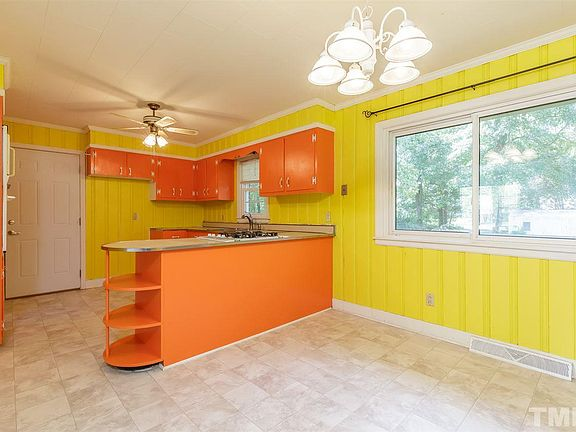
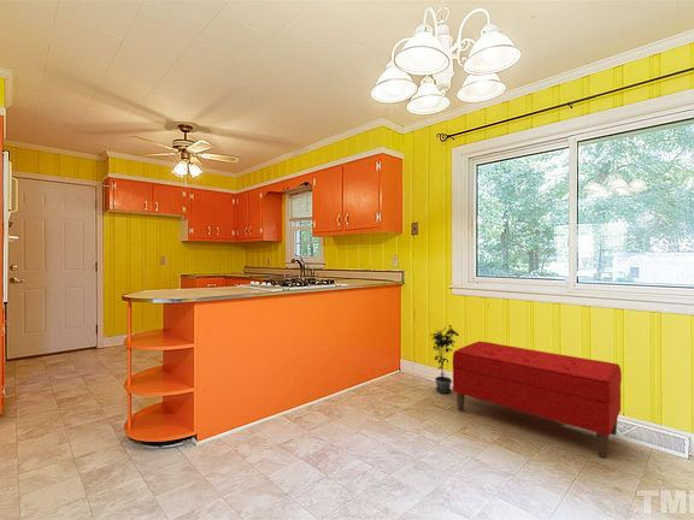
+ potted plant [430,324,460,395]
+ bench [452,341,623,459]
